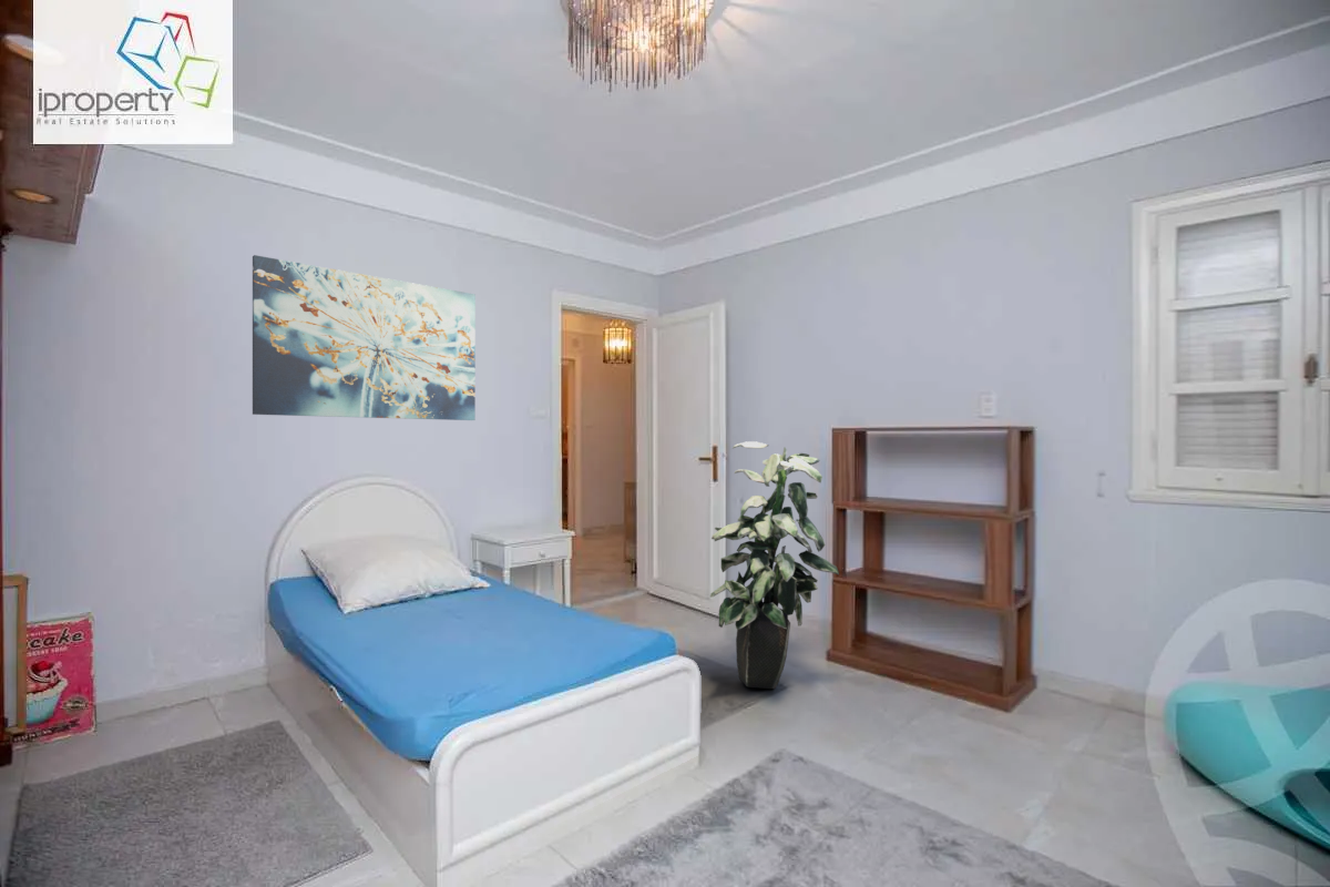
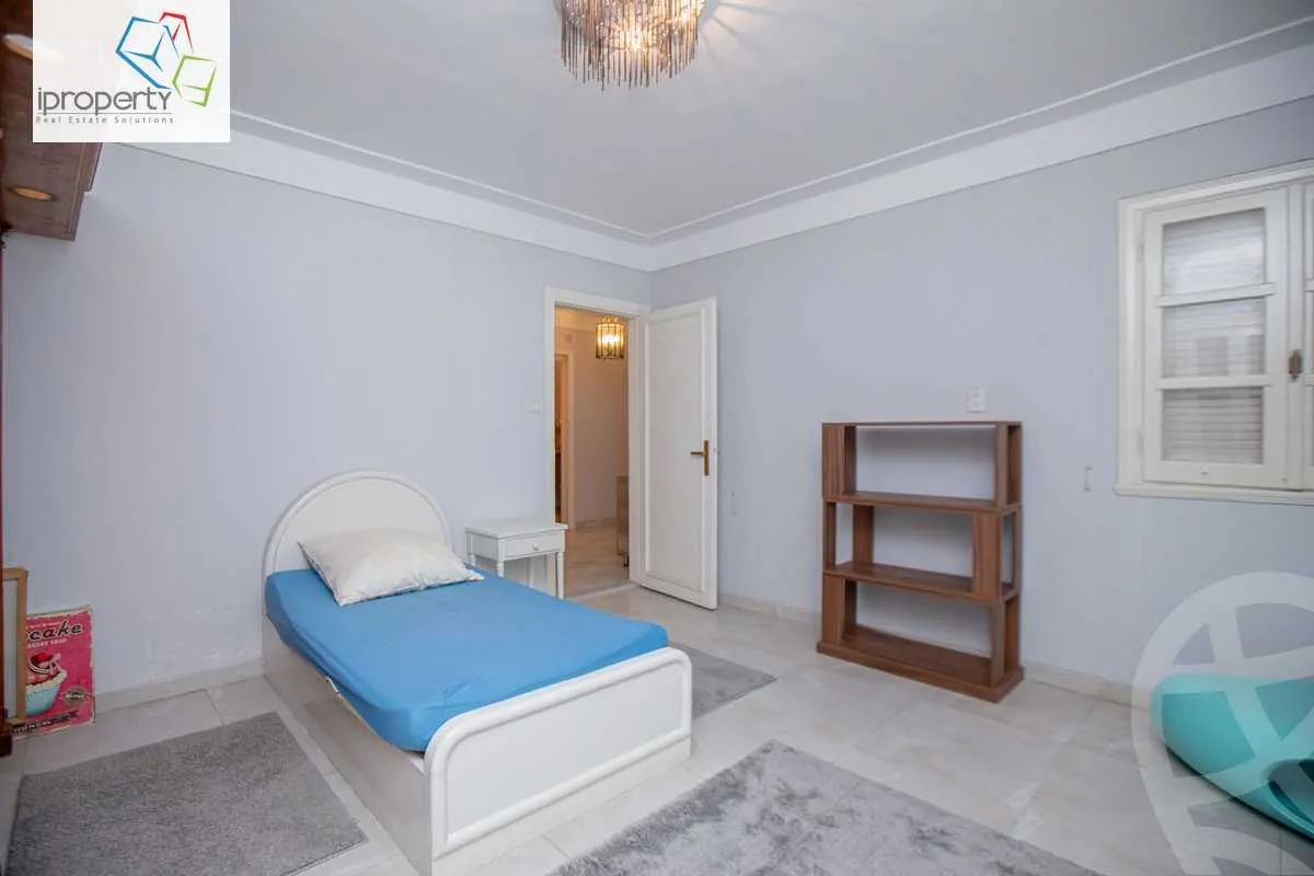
- indoor plant [709,440,840,690]
- wall art [252,254,477,421]
